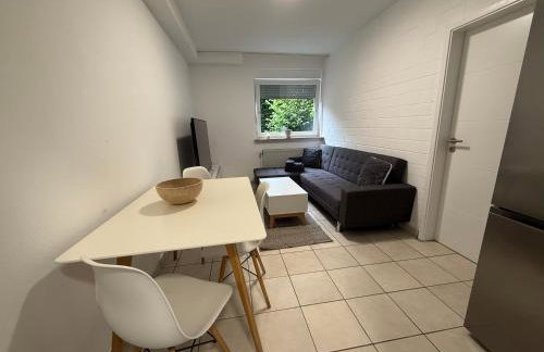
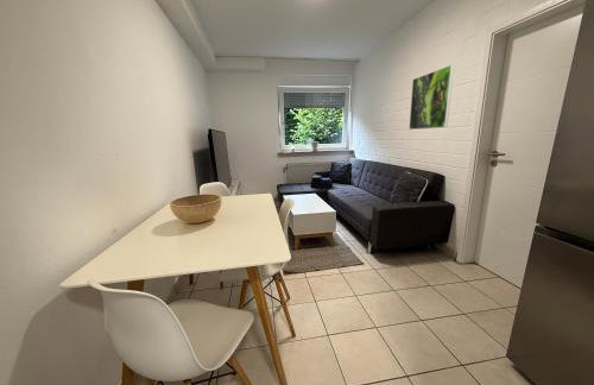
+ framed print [407,64,455,131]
